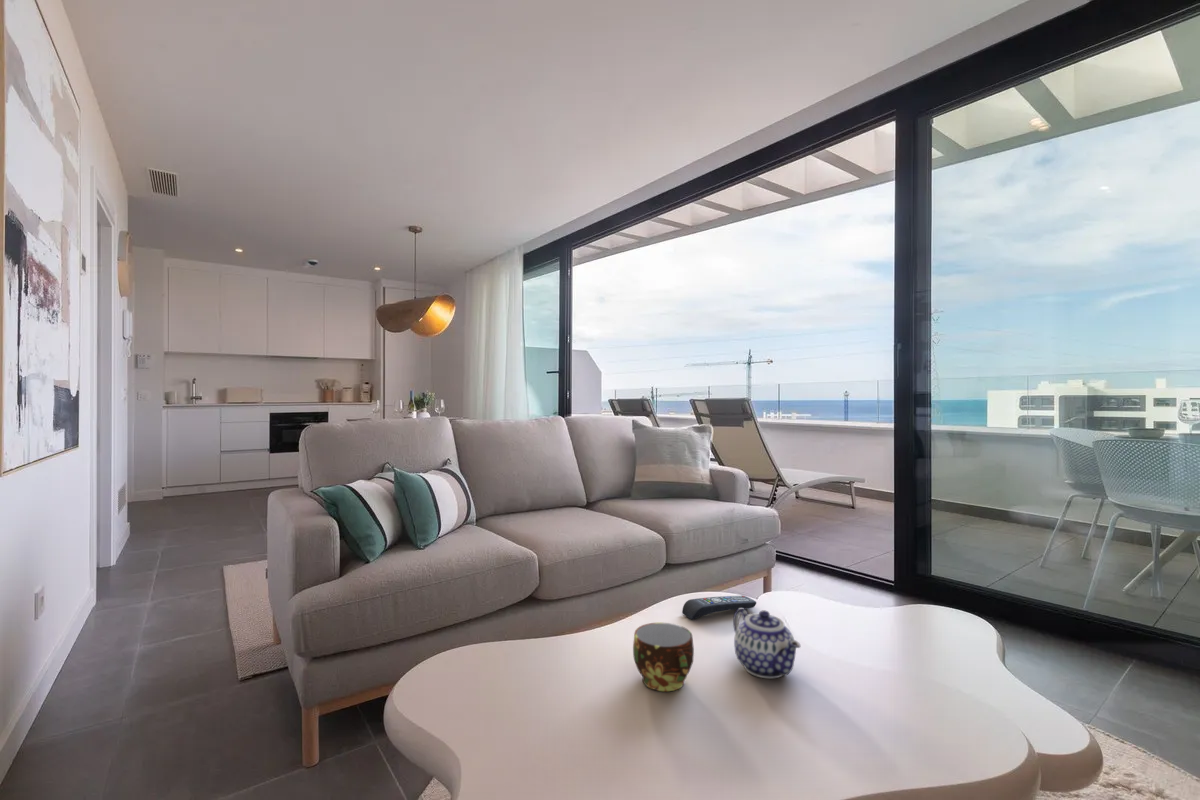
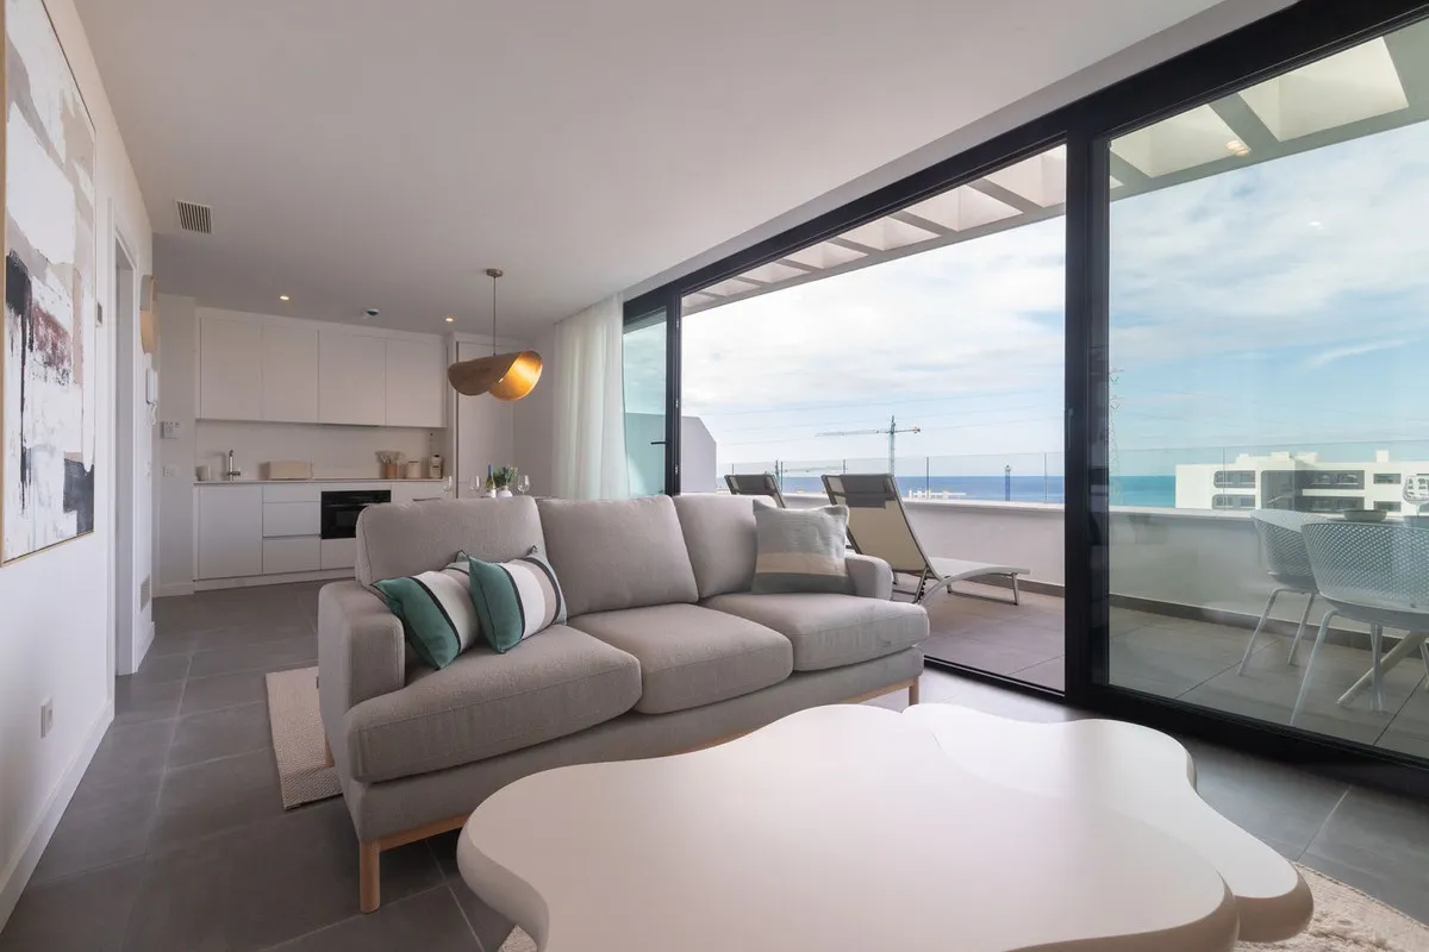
- cup [632,622,695,692]
- remote control [681,595,757,620]
- teapot [732,608,801,679]
